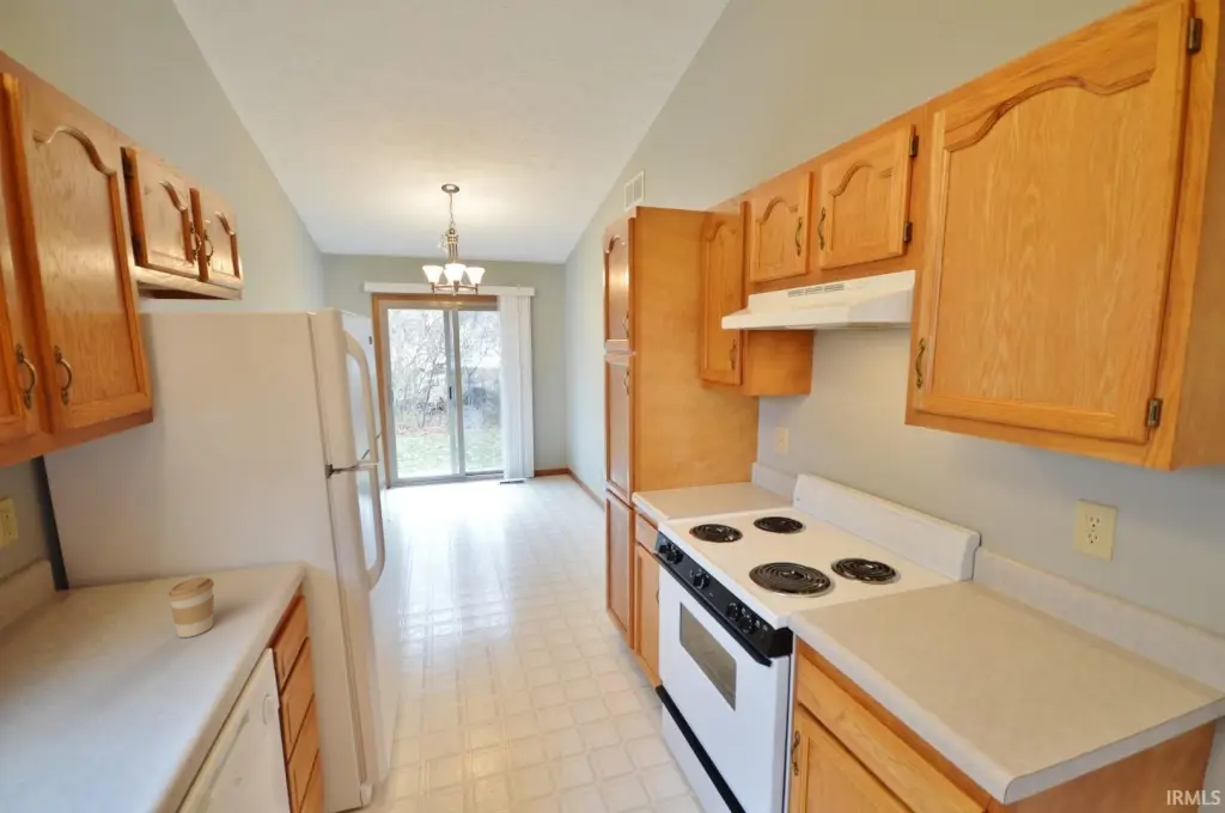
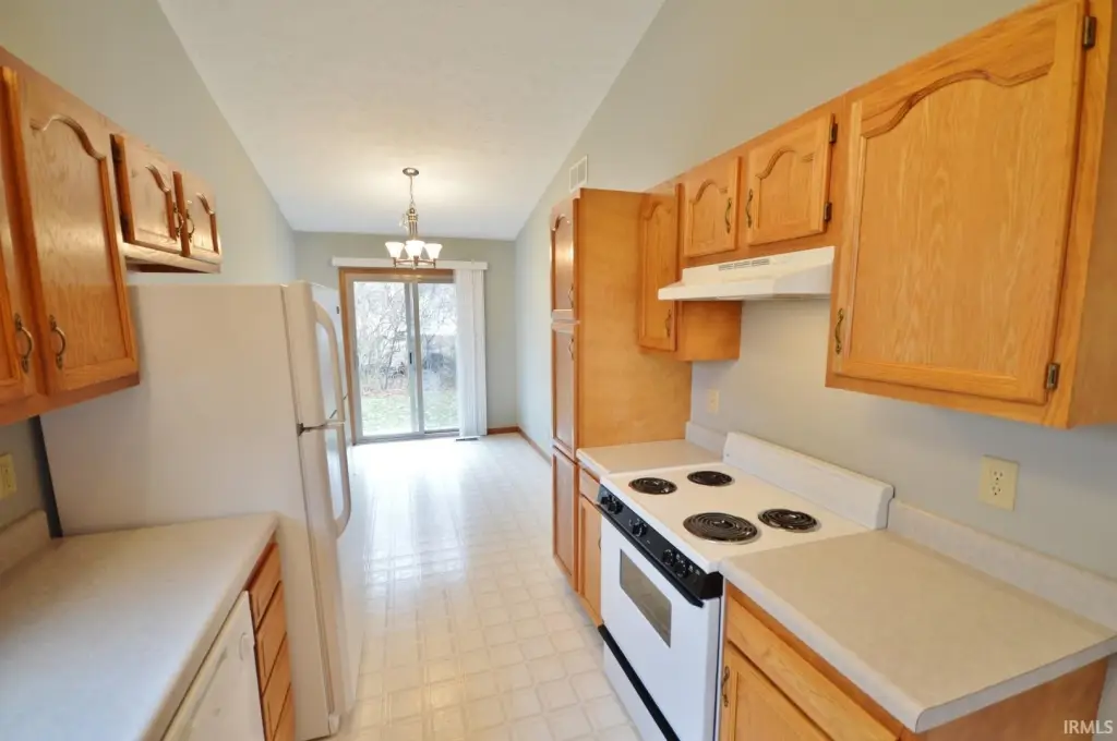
- coffee cup [166,575,215,638]
